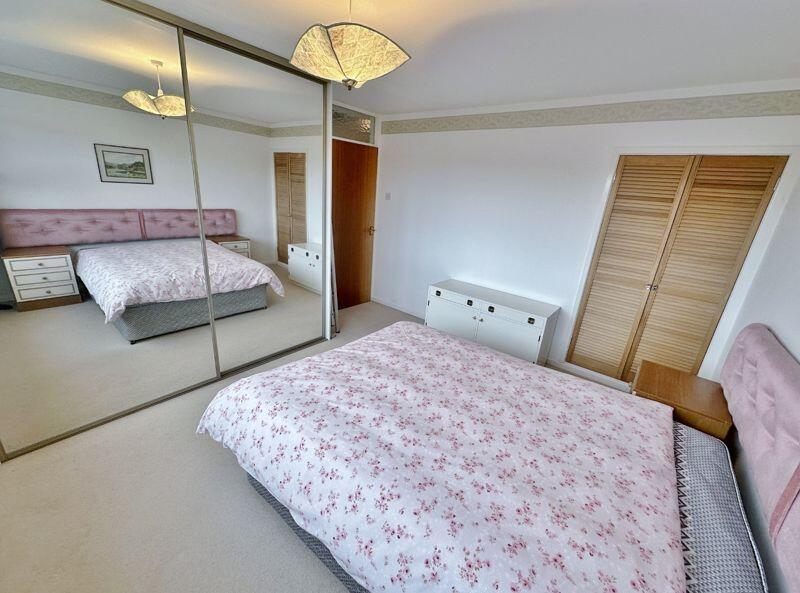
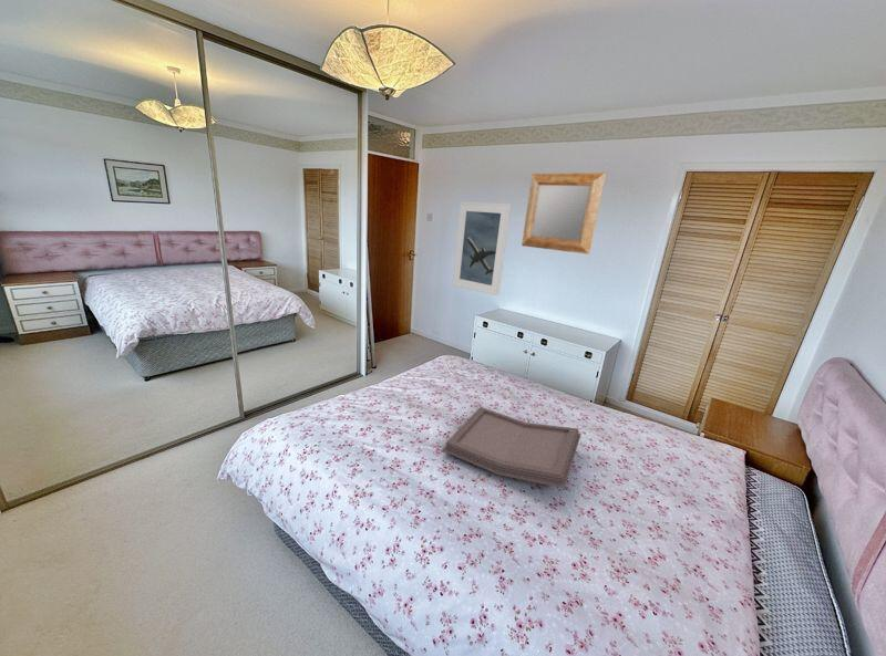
+ mirror [521,171,607,256]
+ serving tray [442,406,581,489]
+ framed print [452,200,512,296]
